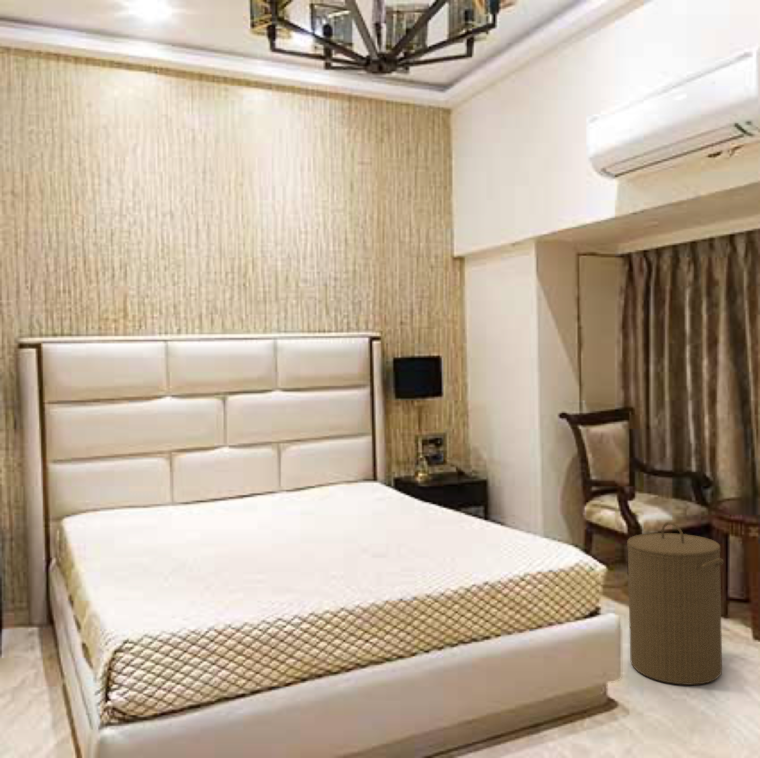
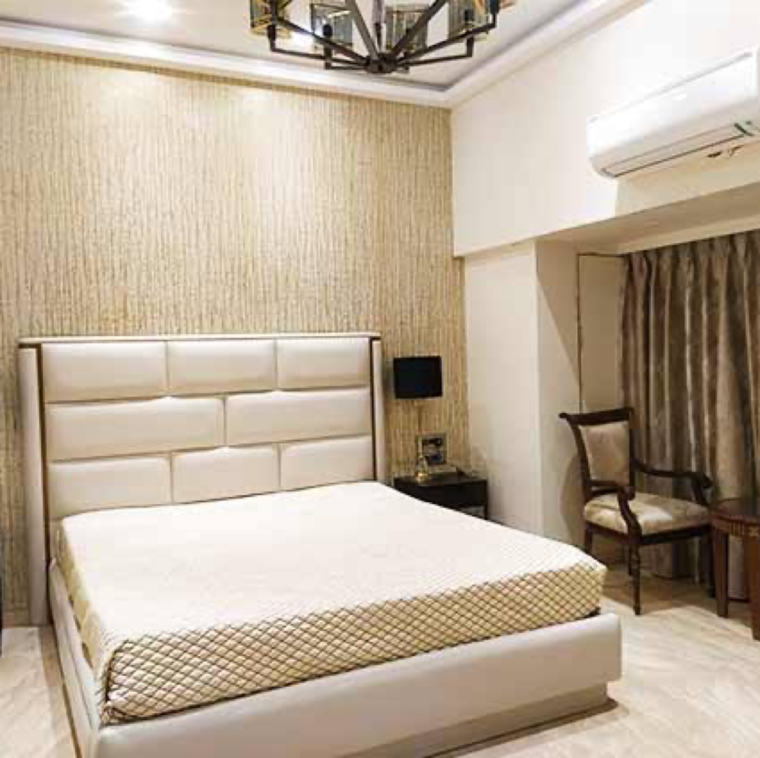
- laundry hamper [626,521,725,686]
